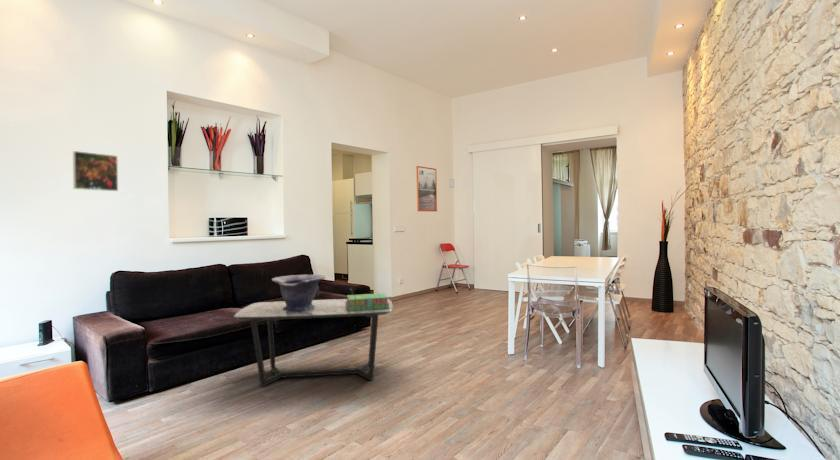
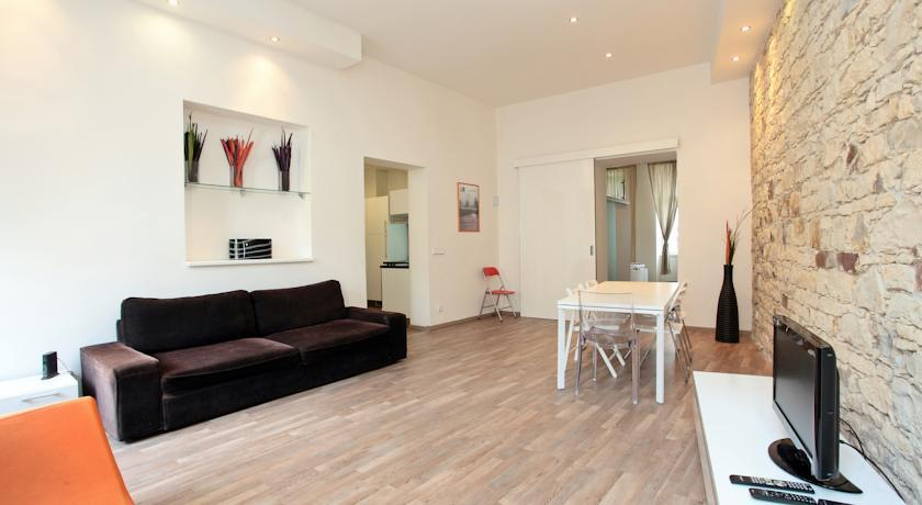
- coffee table [233,298,394,387]
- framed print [72,150,119,192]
- stack of books [346,292,390,311]
- decorative bowl [271,274,327,311]
